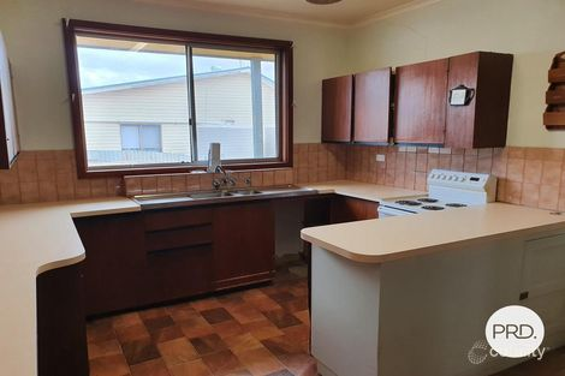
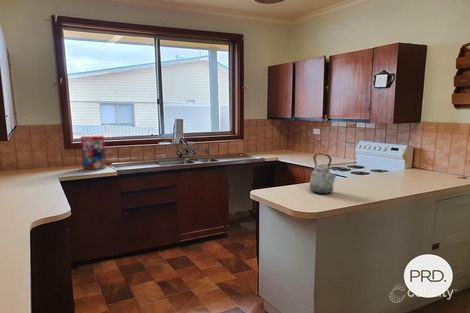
+ kettle [309,152,339,195]
+ cereal box [80,135,107,171]
